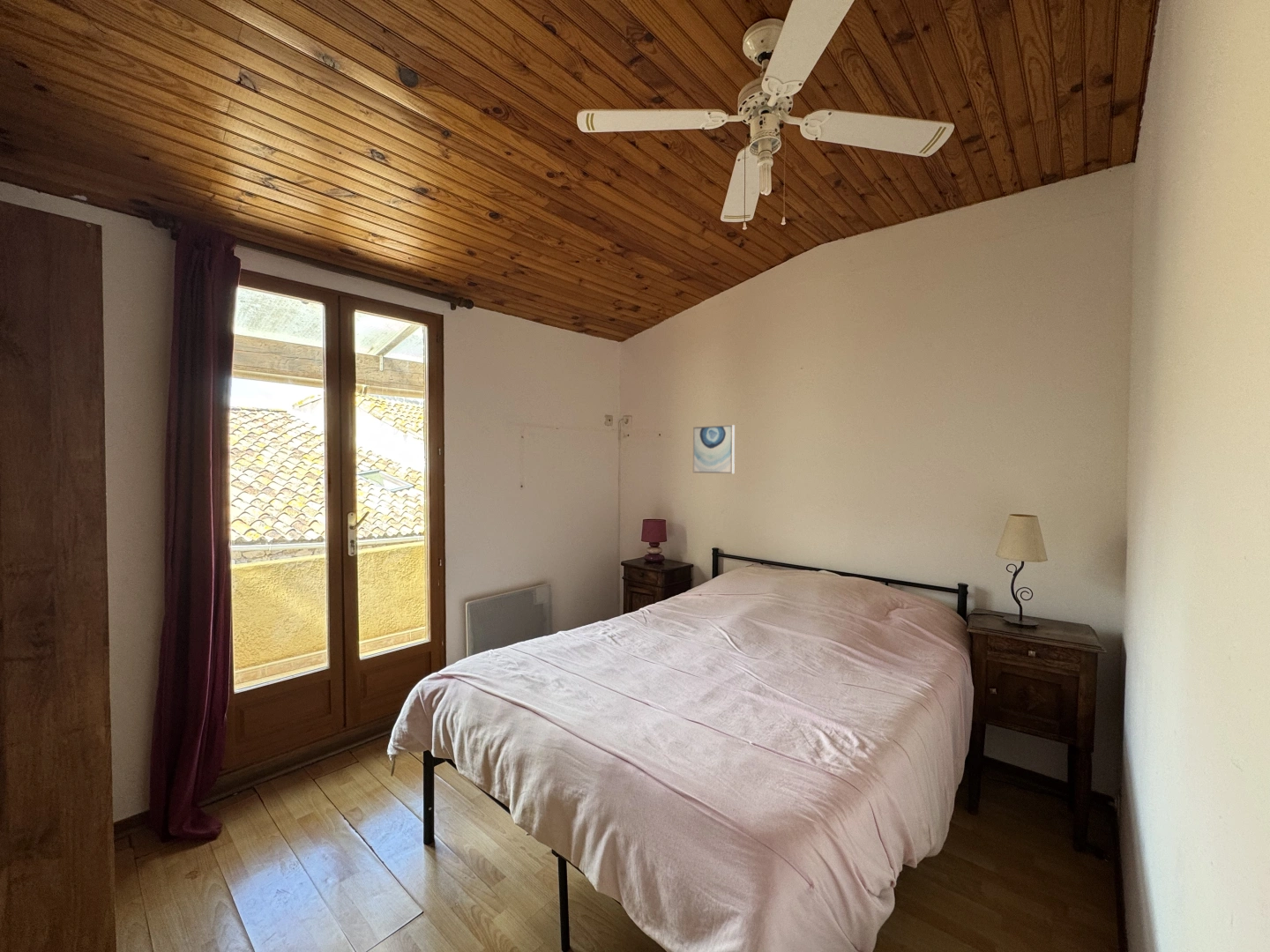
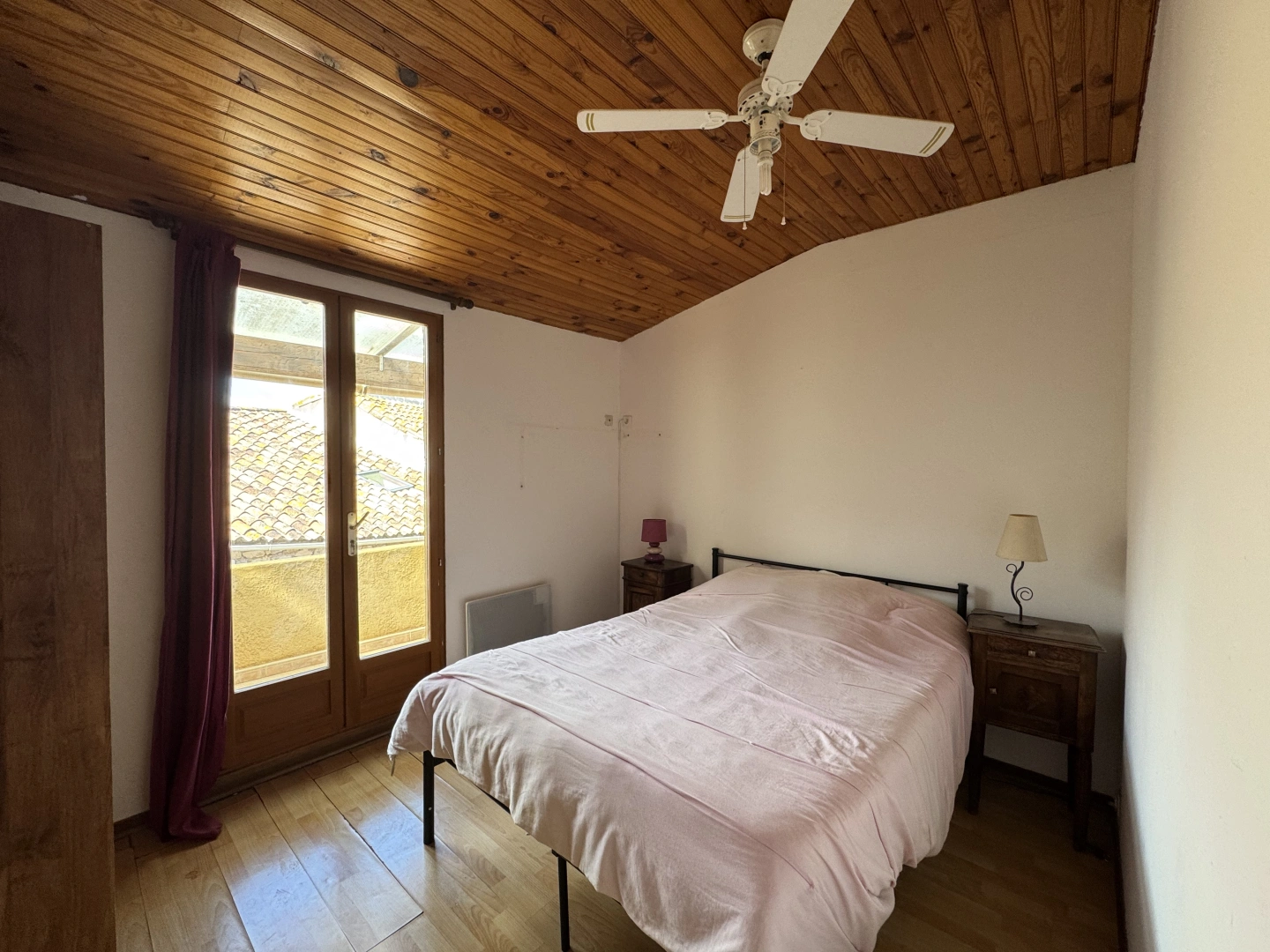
- wall art [692,424,736,474]
